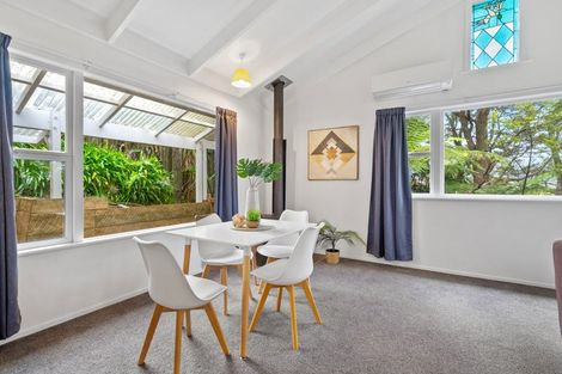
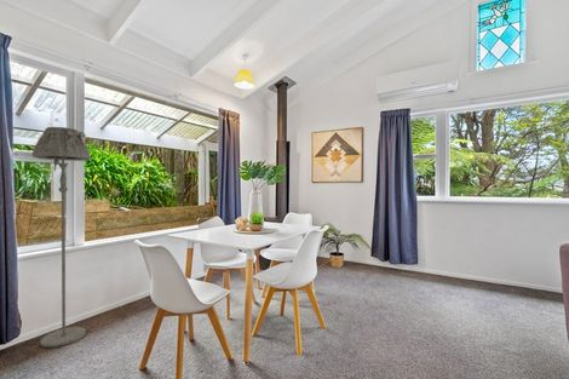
+ floor lamp [31,126,92,349]
